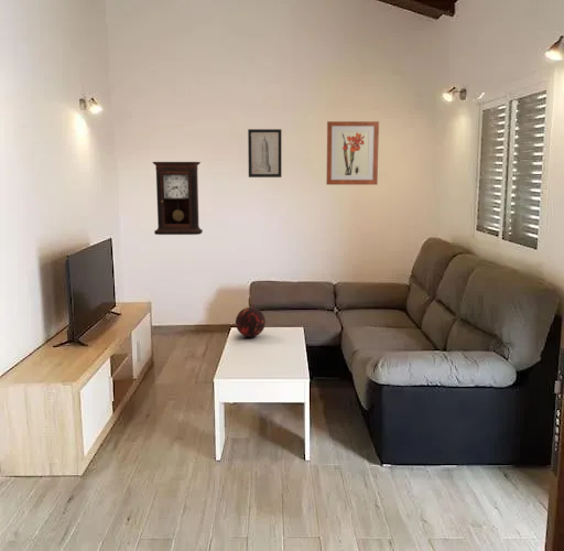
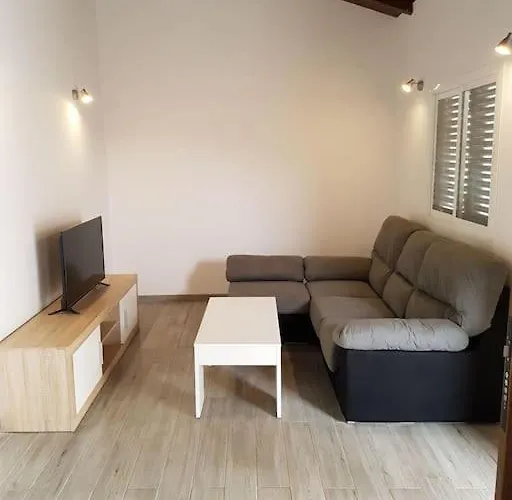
- wall art [247,128,282,179]
- wall art [325,120,380,186]
- pendulum clock [152,161,204,236]
- decorative orb [235,306,267,338]
